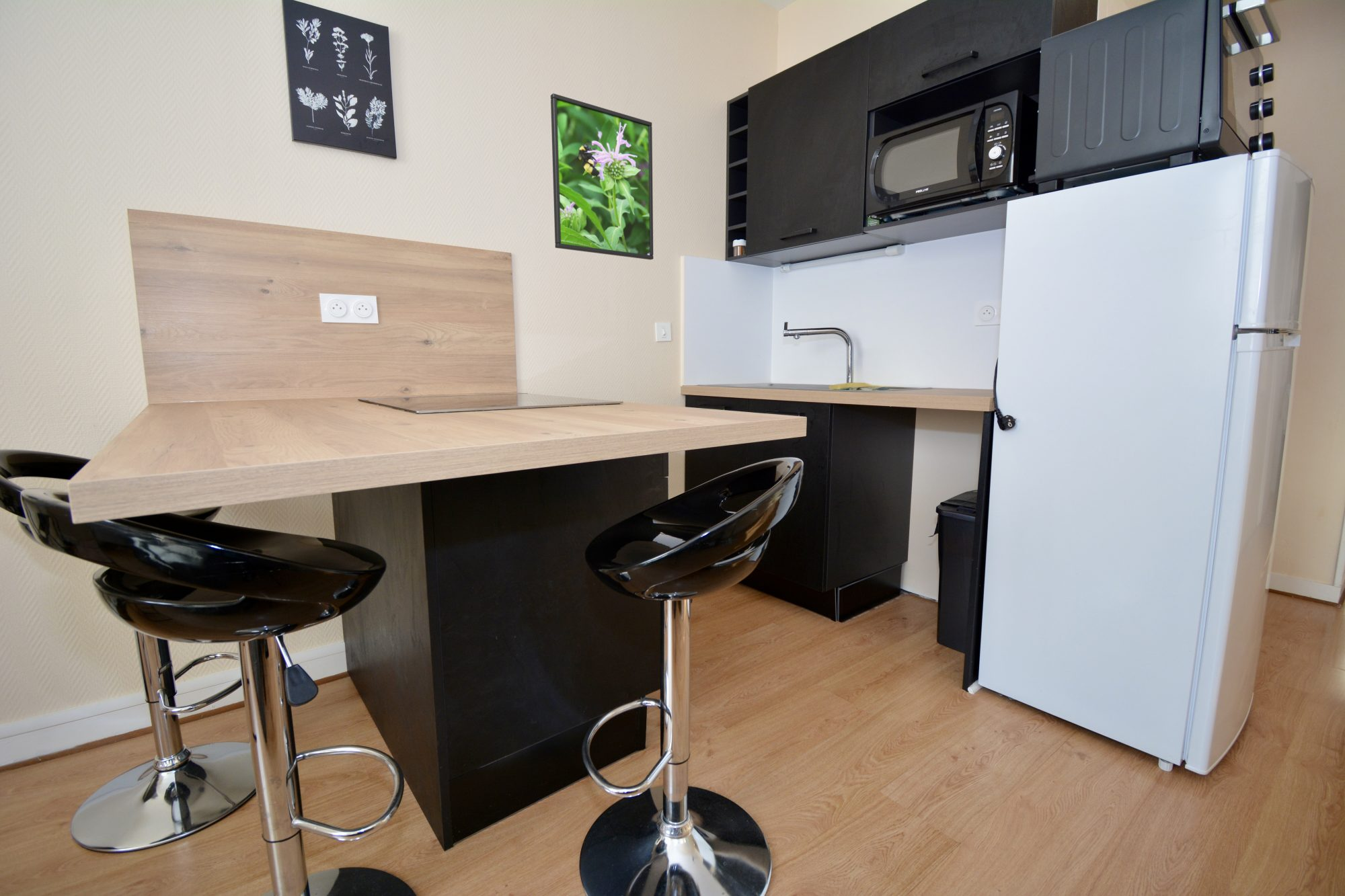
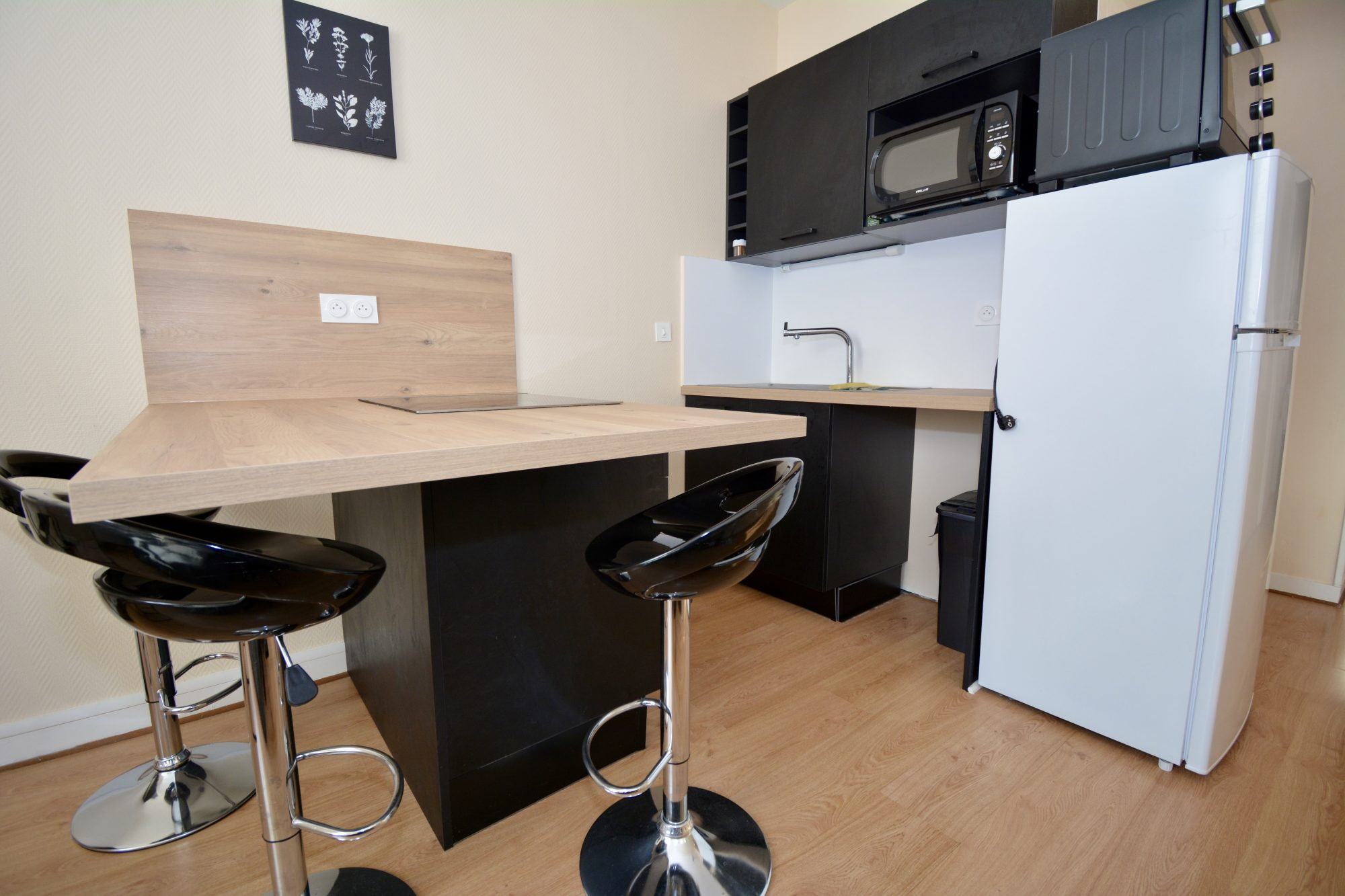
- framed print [550,93,654,260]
